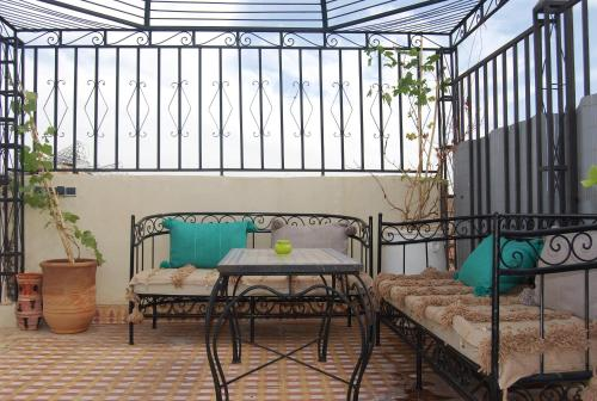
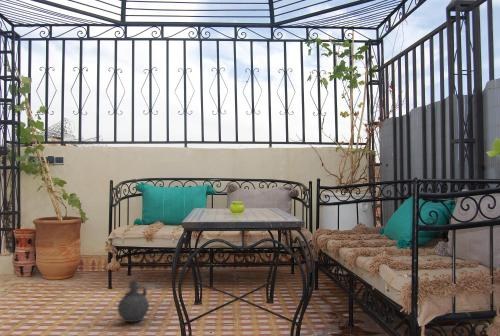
+ ceramic jug [117,280,150,323]
